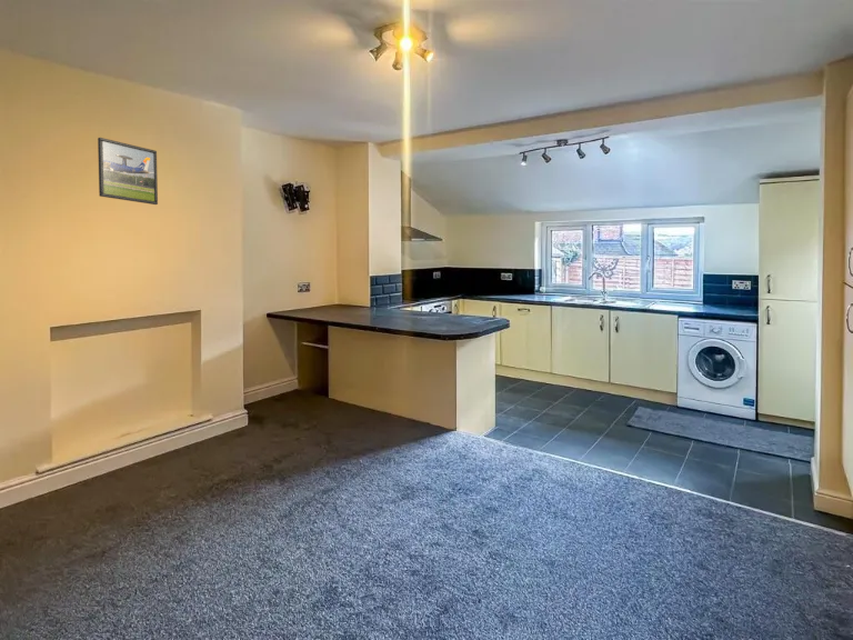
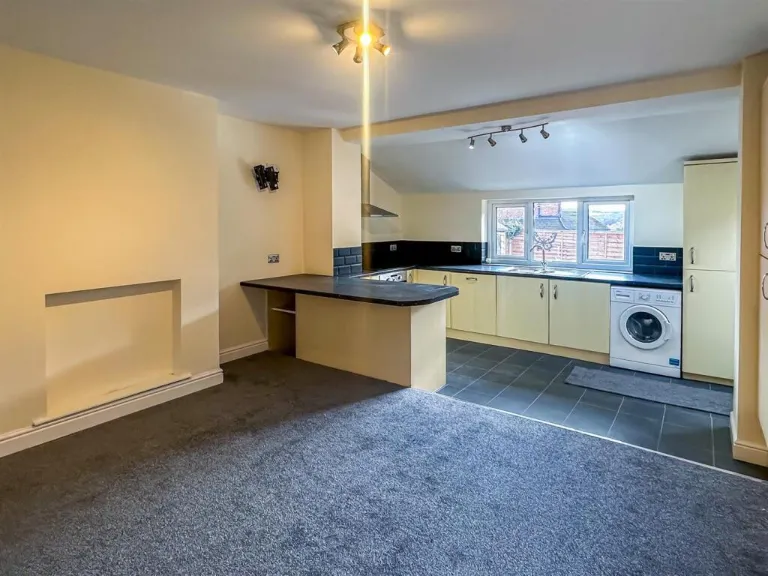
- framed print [97,137,159,206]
